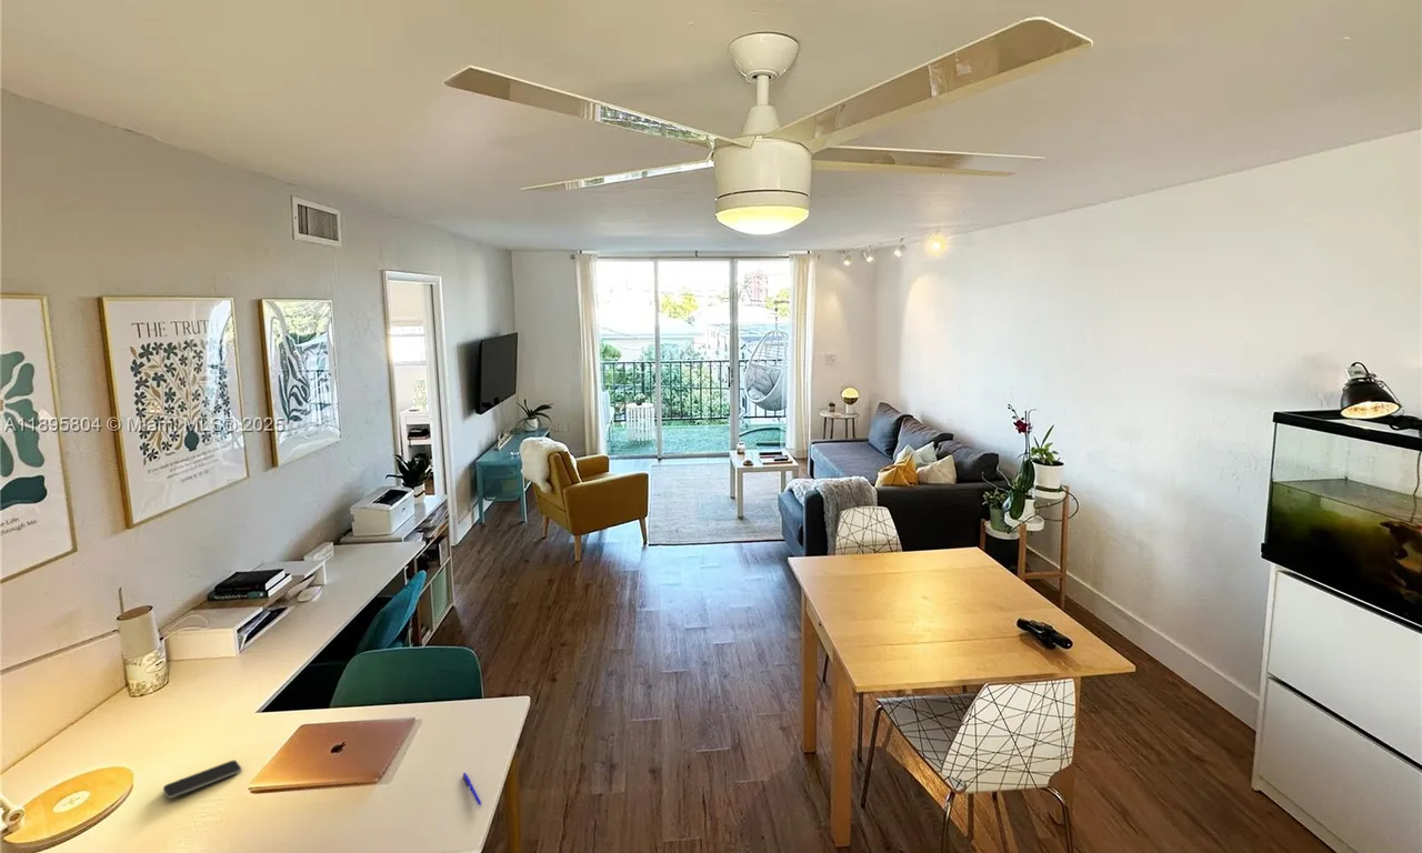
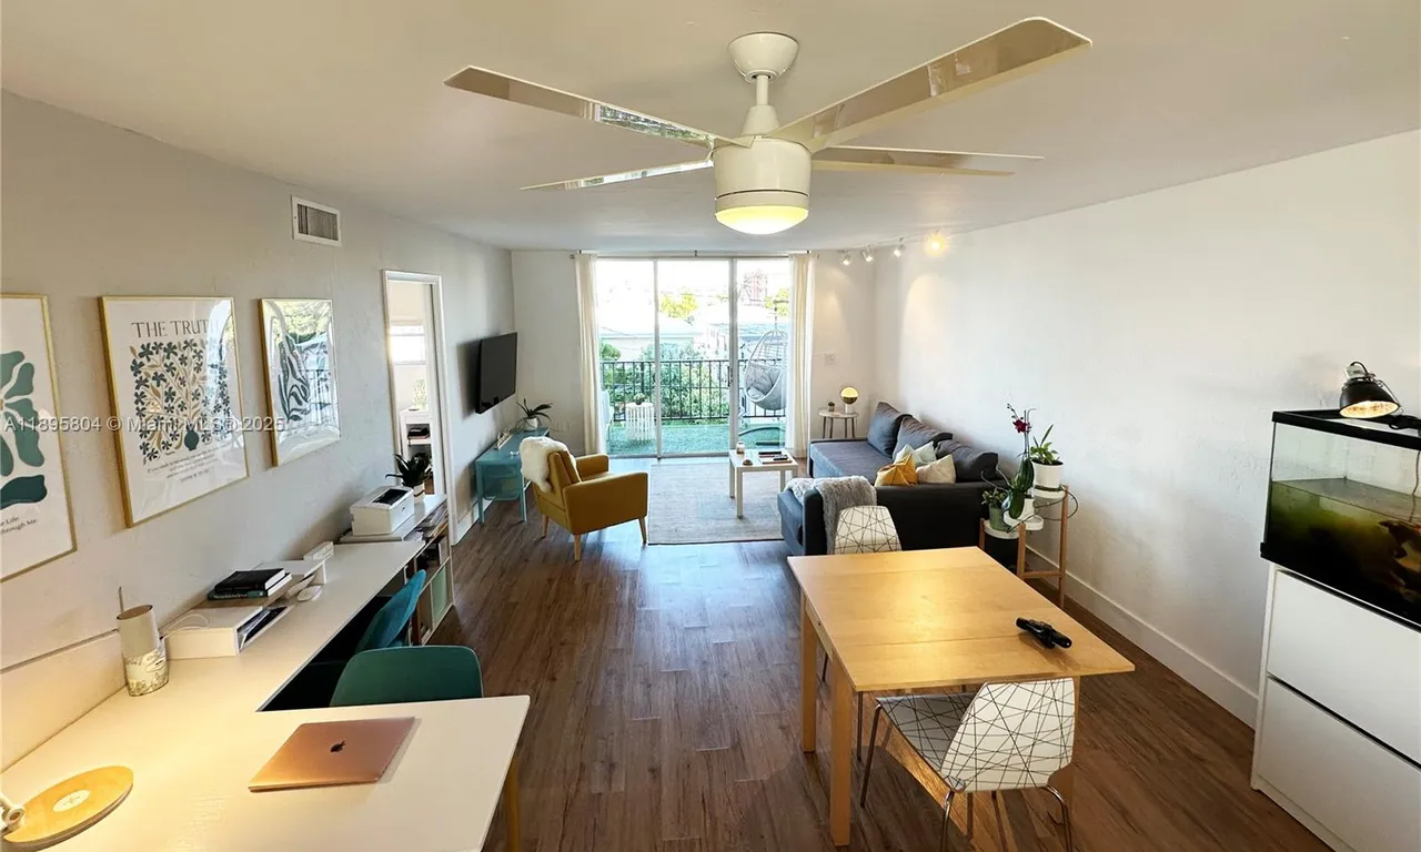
- smartphone [162,760,243,800]
- pen [462,772,482,807]
